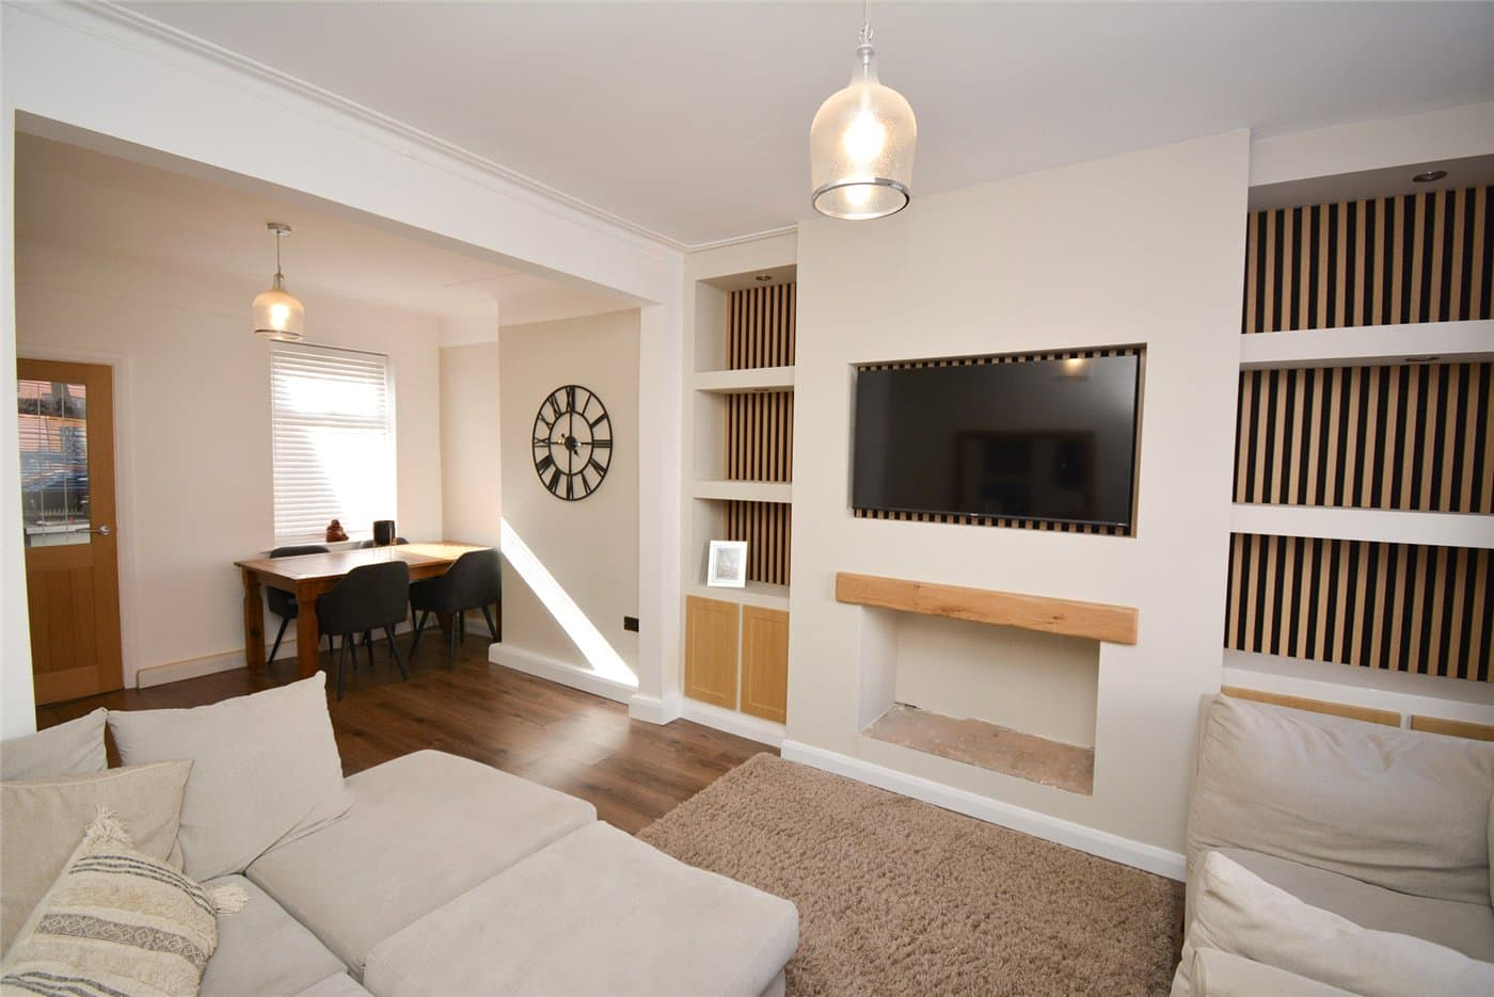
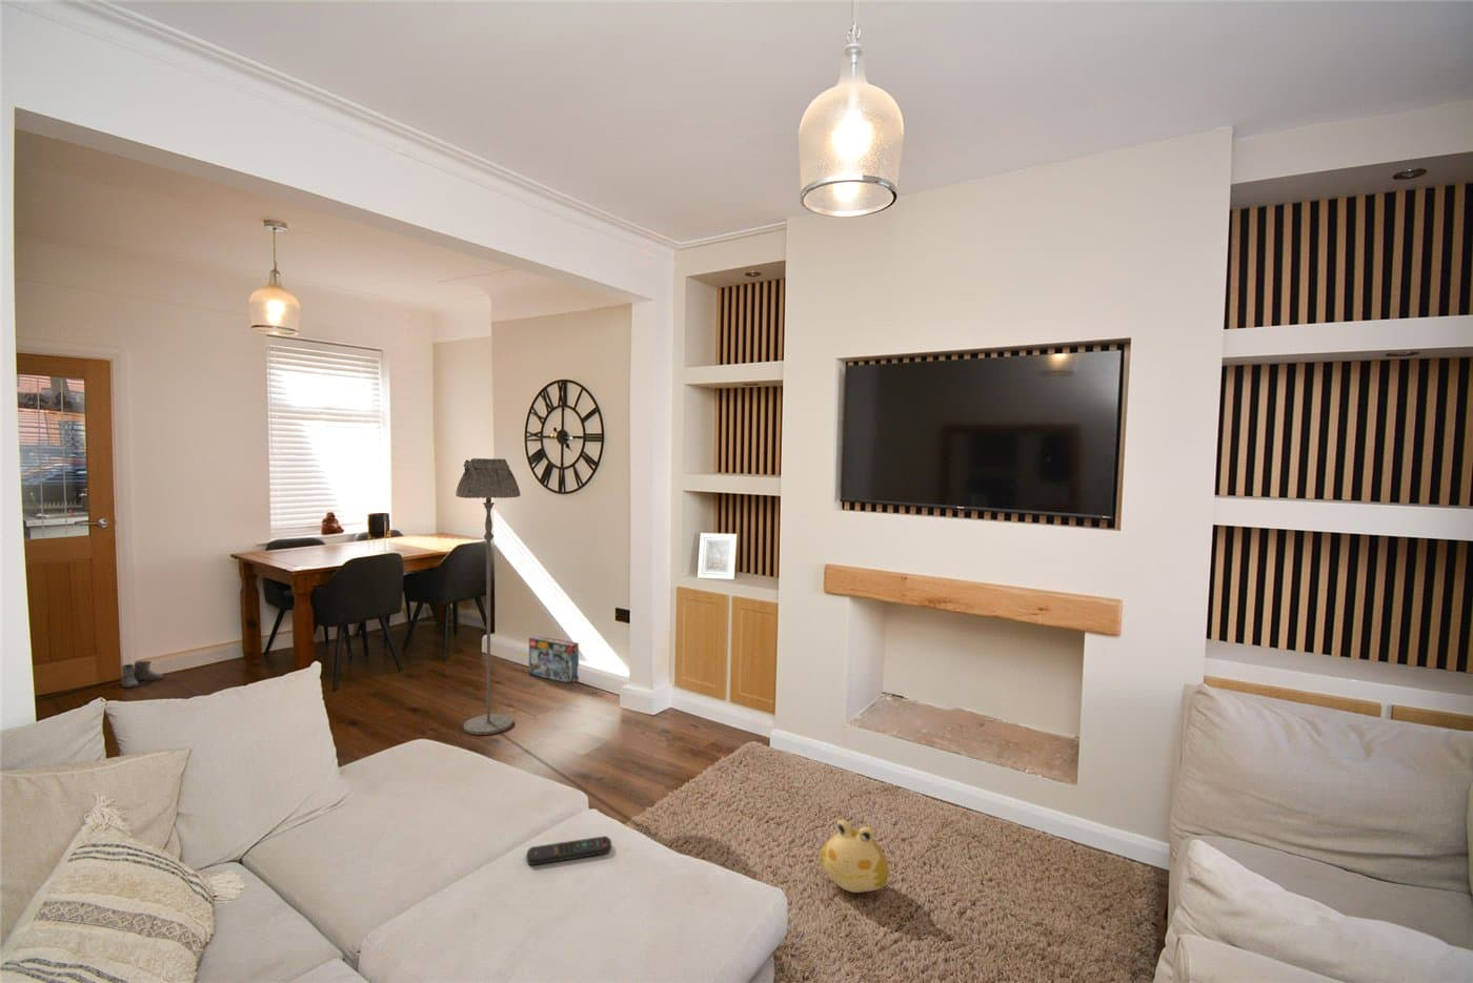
+ box [528,635,580,685]
+ boots [120,660,165,689]
+ remote control [526,835,612,867]
+ floor lamp [454,457,521,736]
+ plush toy [819,820,890,894]
